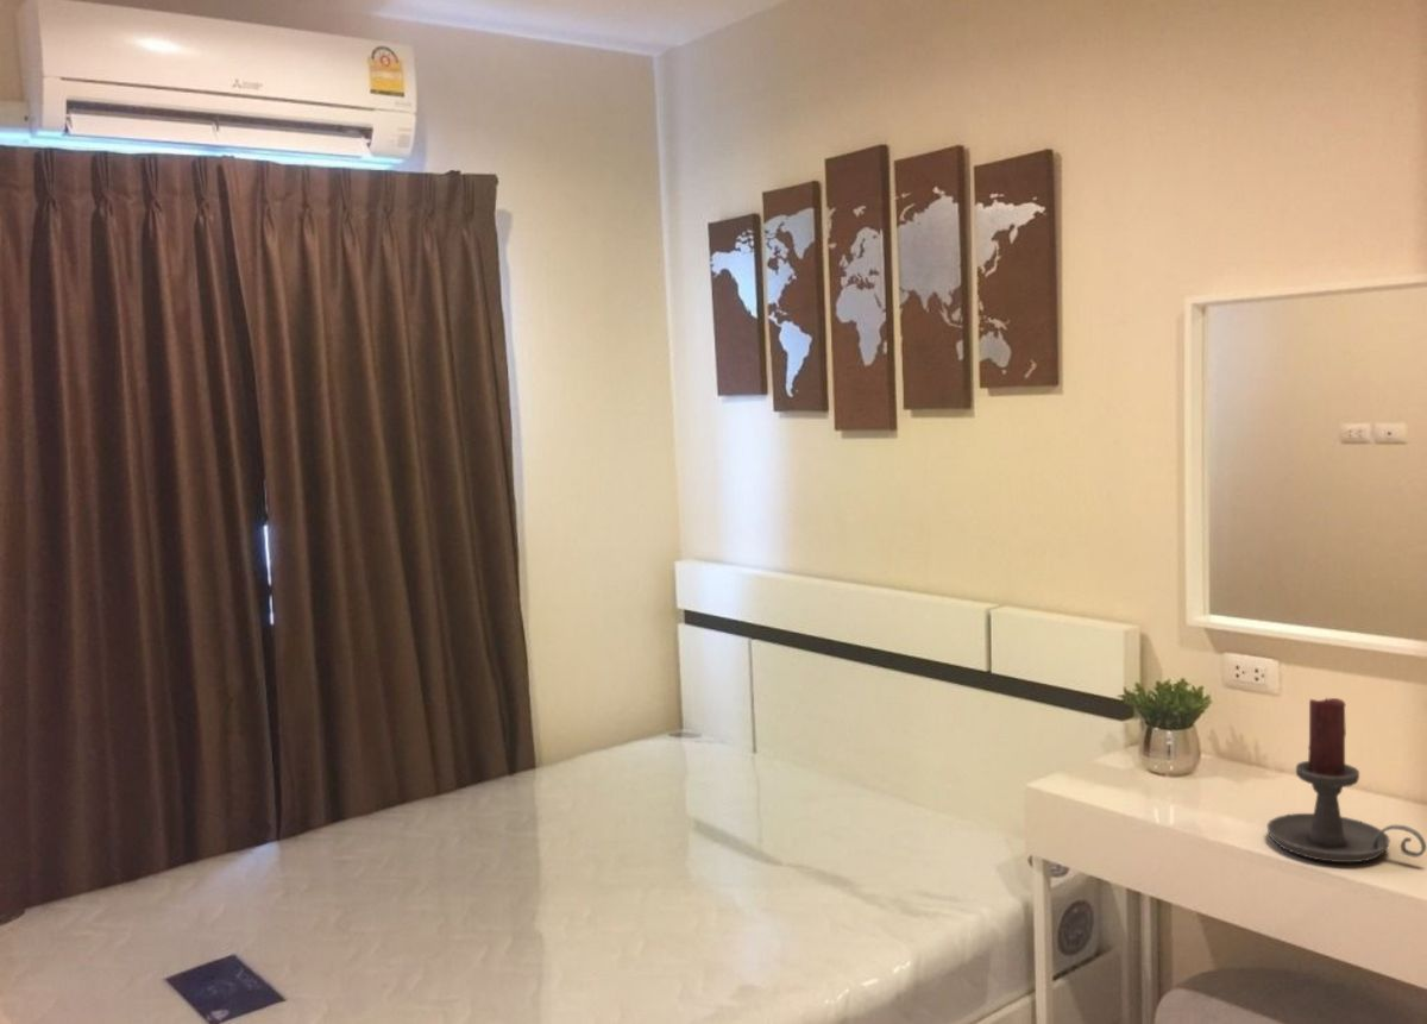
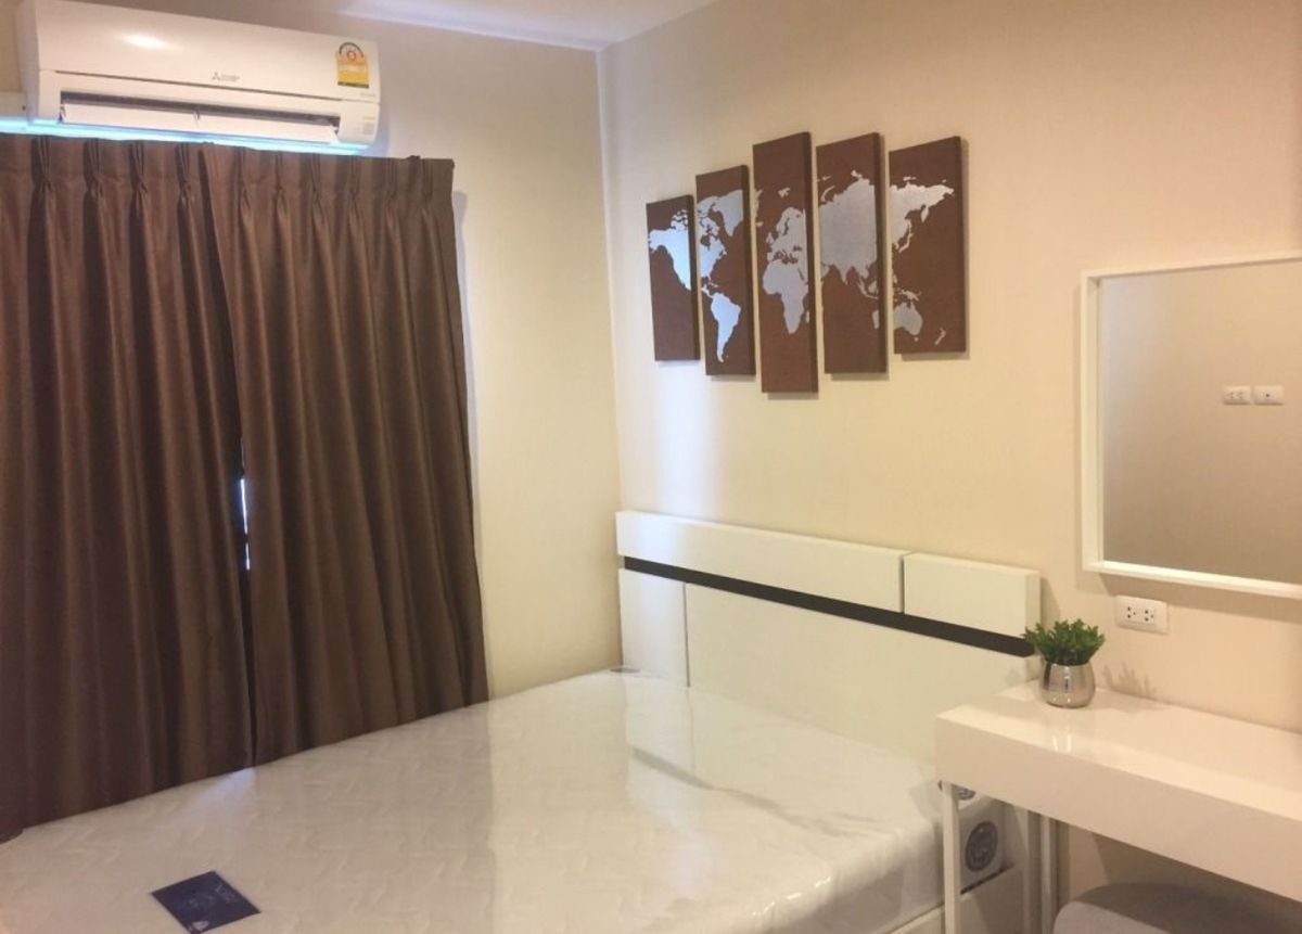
- candle holder [1265,696,1427,863]
